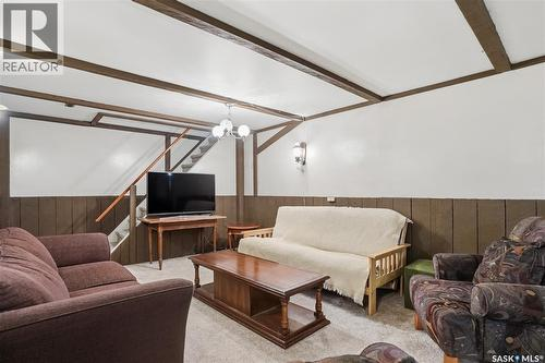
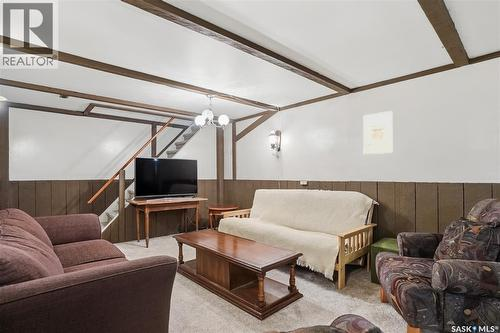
+ wall art [362,110,394,155]
